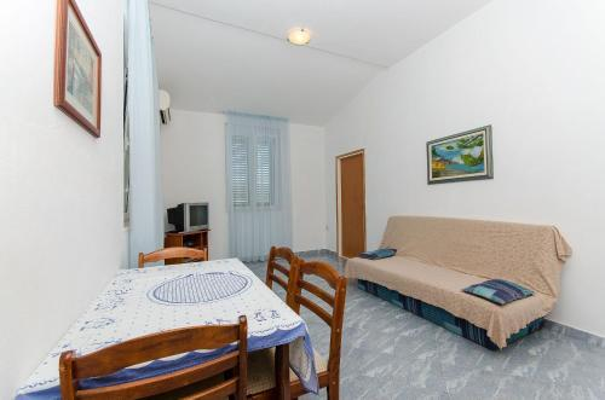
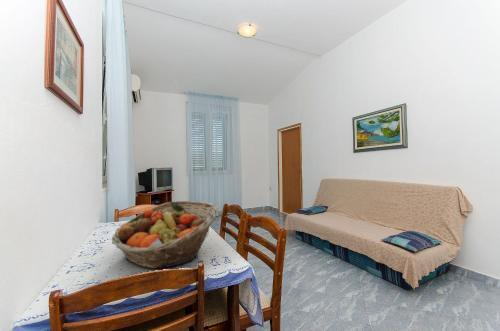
+ fruit basket [111,200,219,269]
